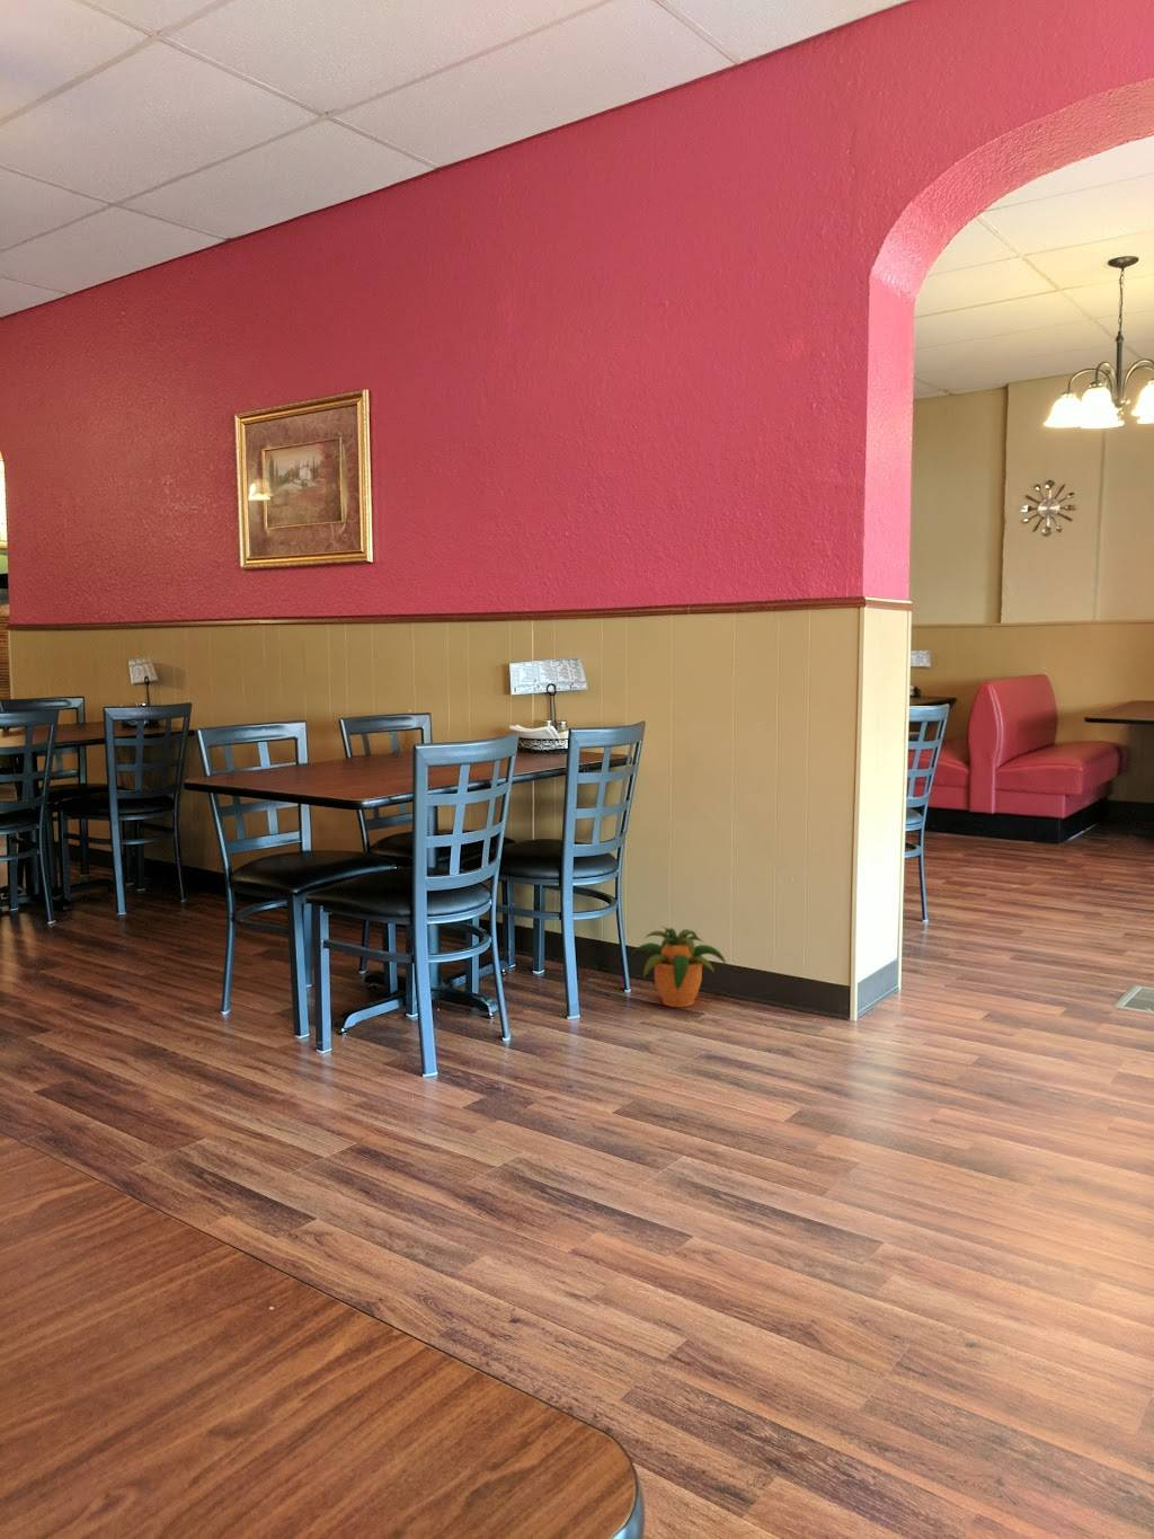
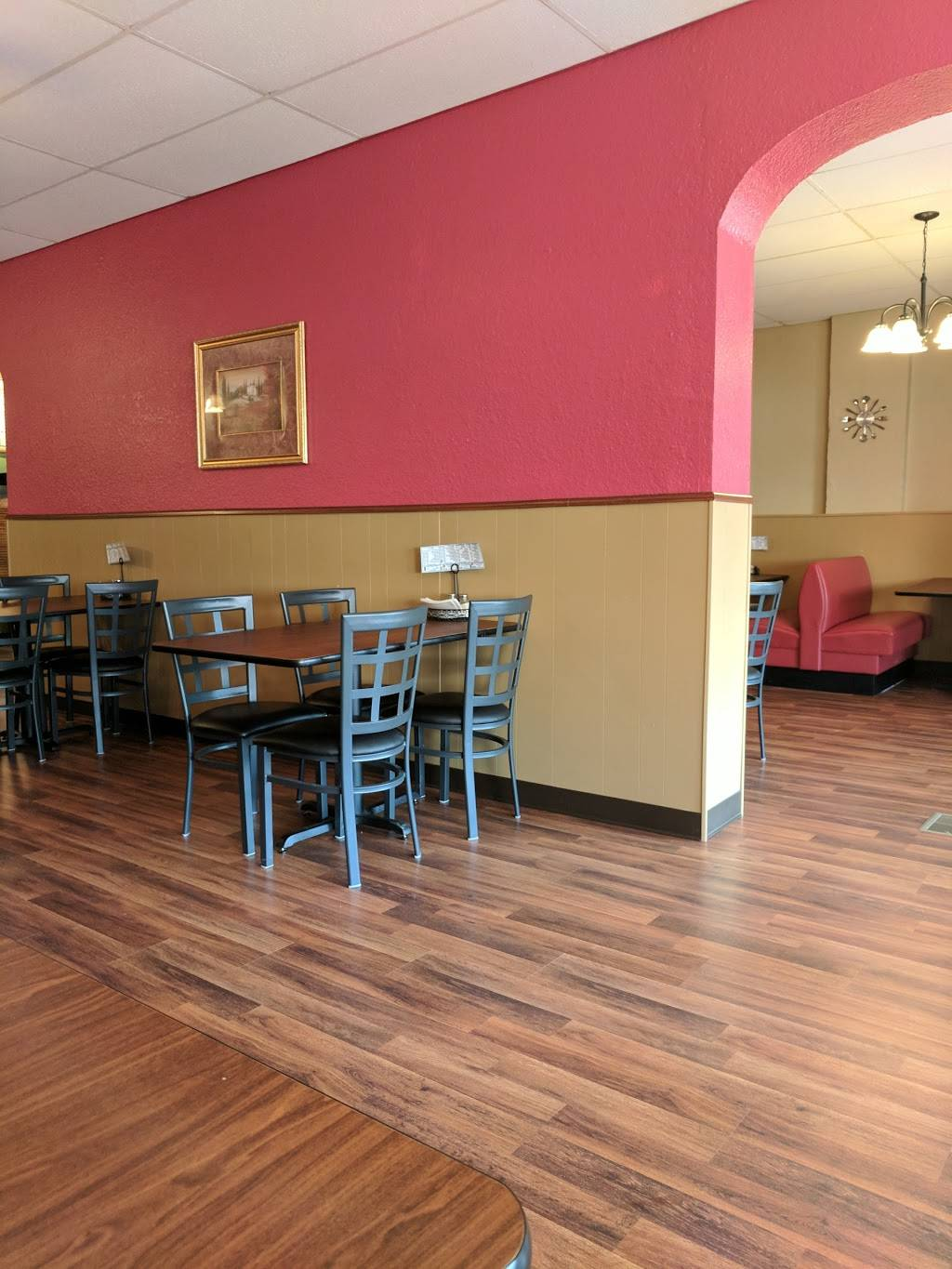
- potted plant [630,925,730,1008]
